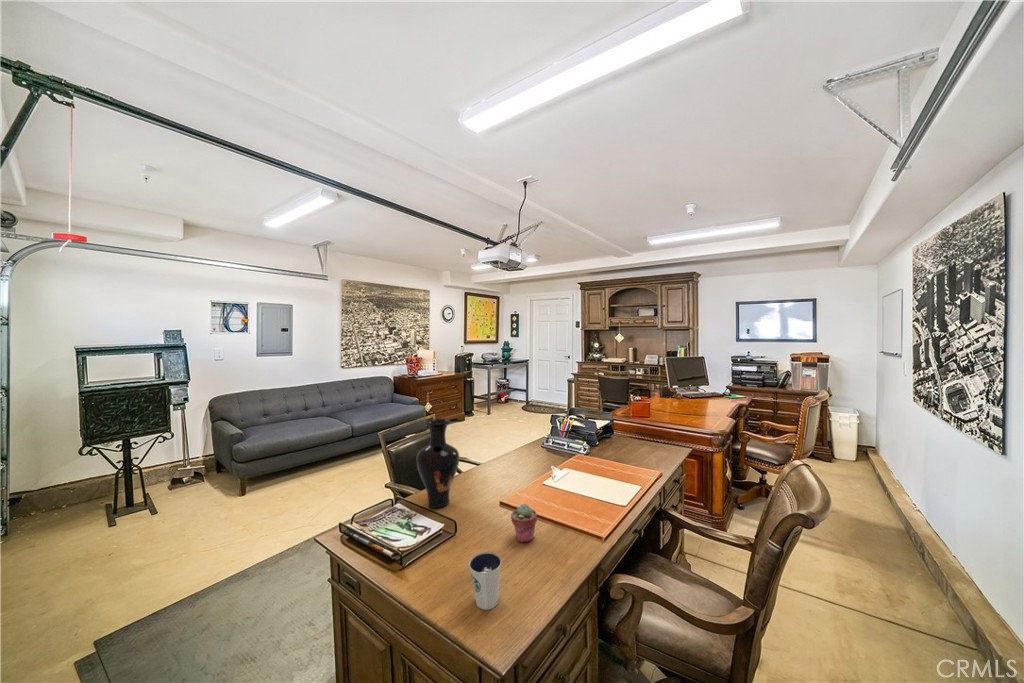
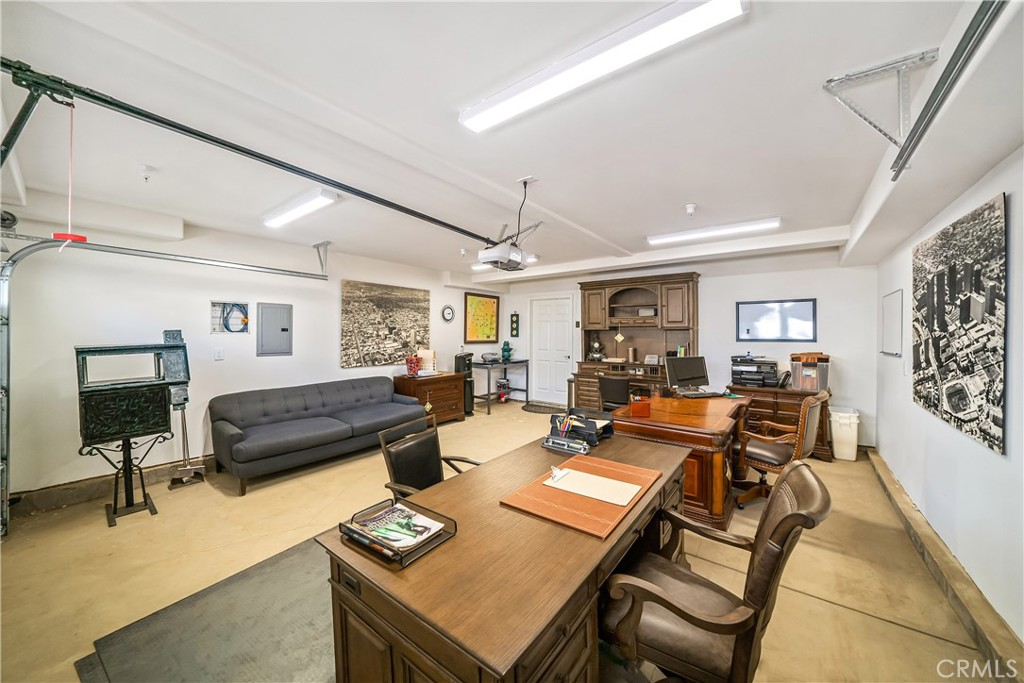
- dixie cup [468,551,502,611]
- vase [415,418,460,509]
- potted succulent [510,503,538,544]
